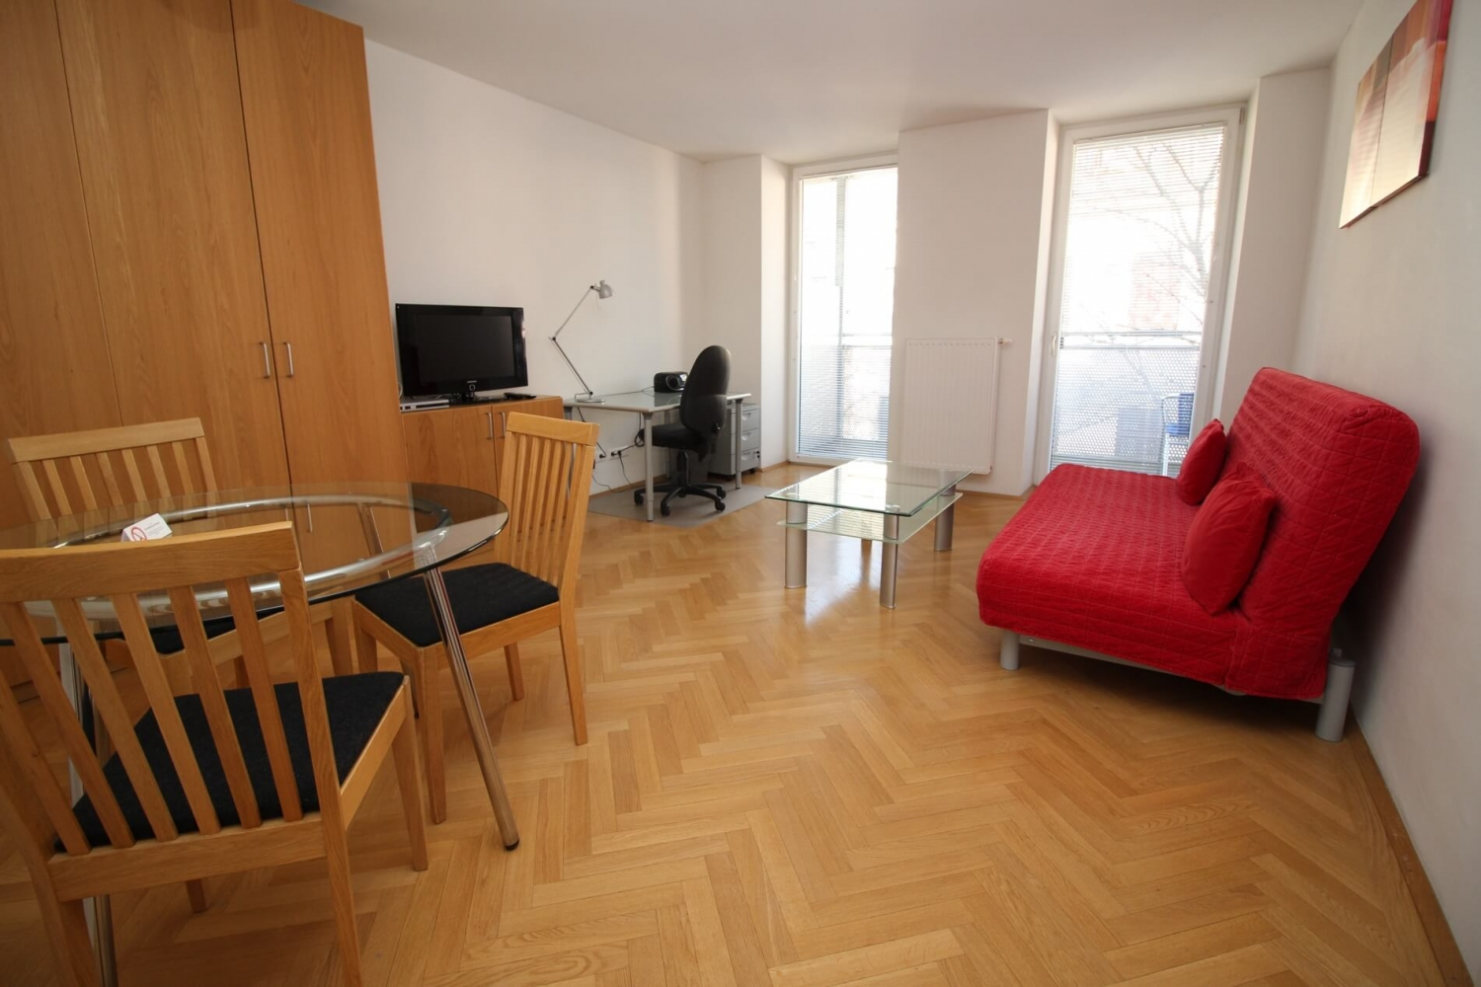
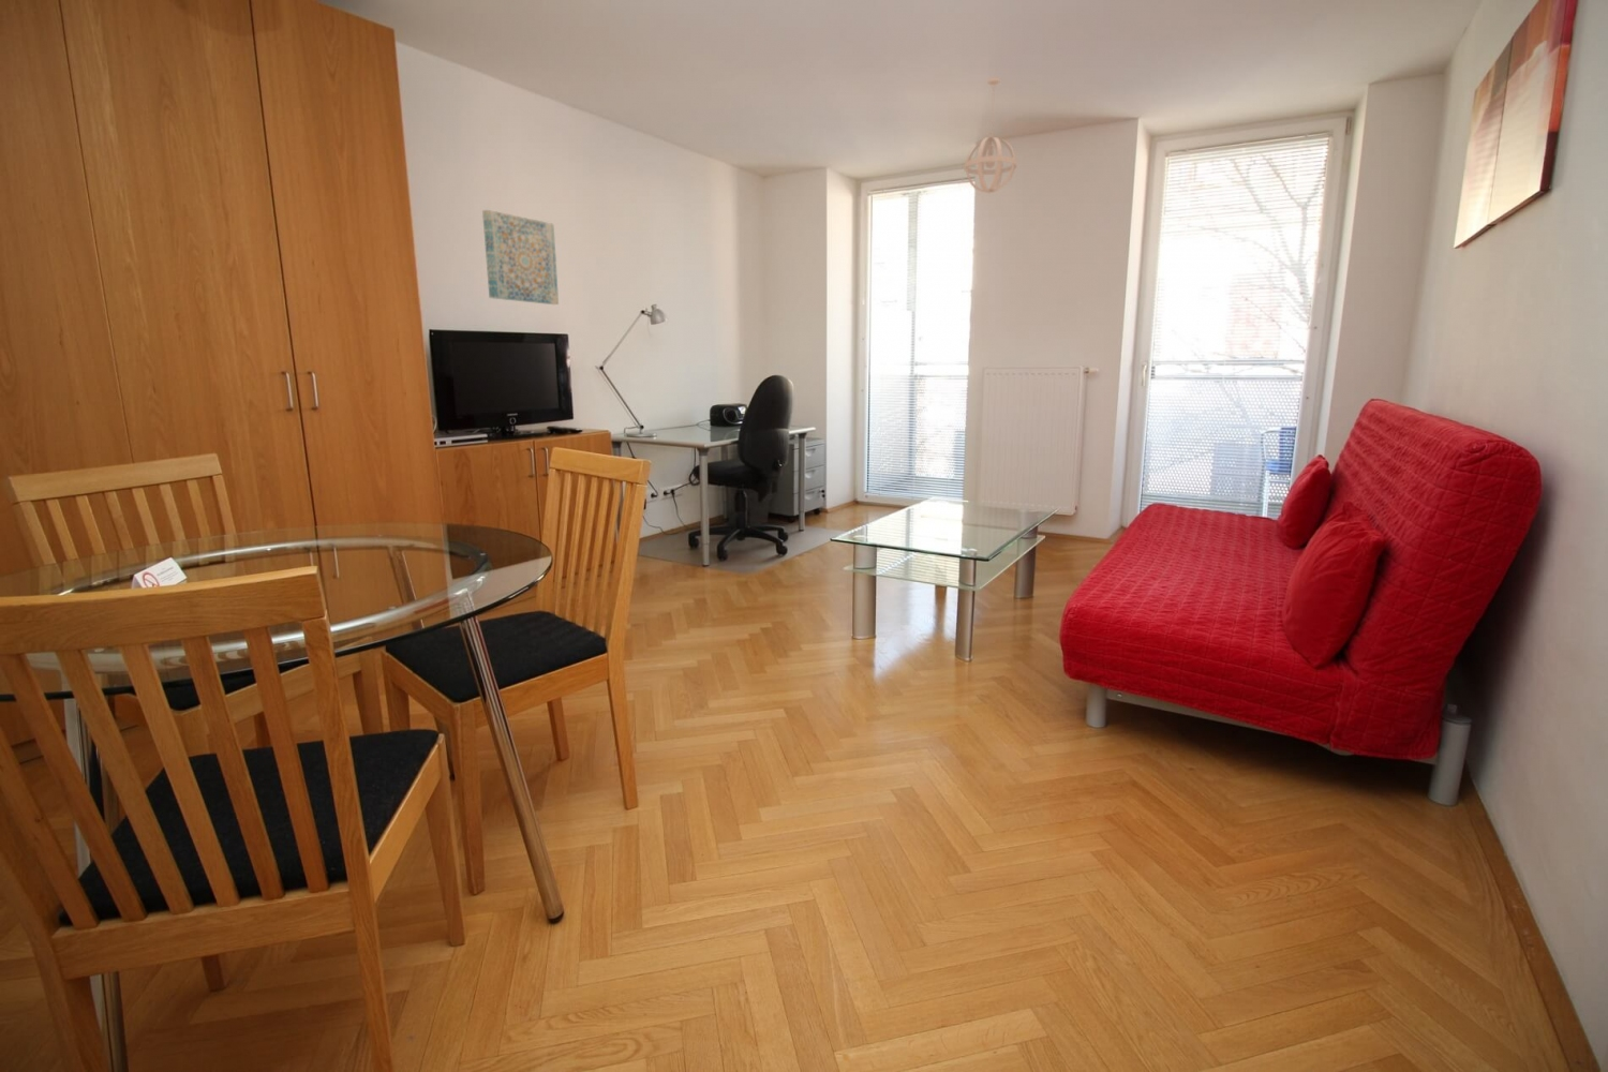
+ pendant light [964,78,1017,194]
+ wall art [481,209,560,305]
